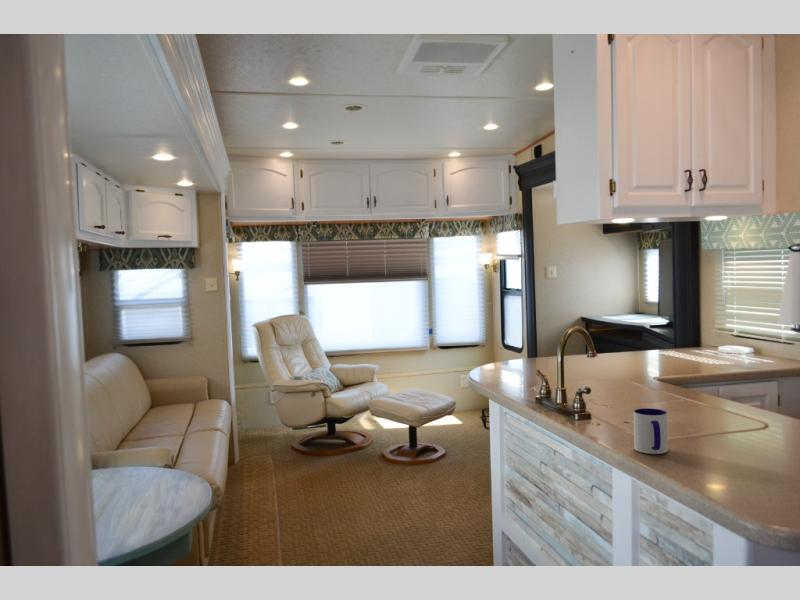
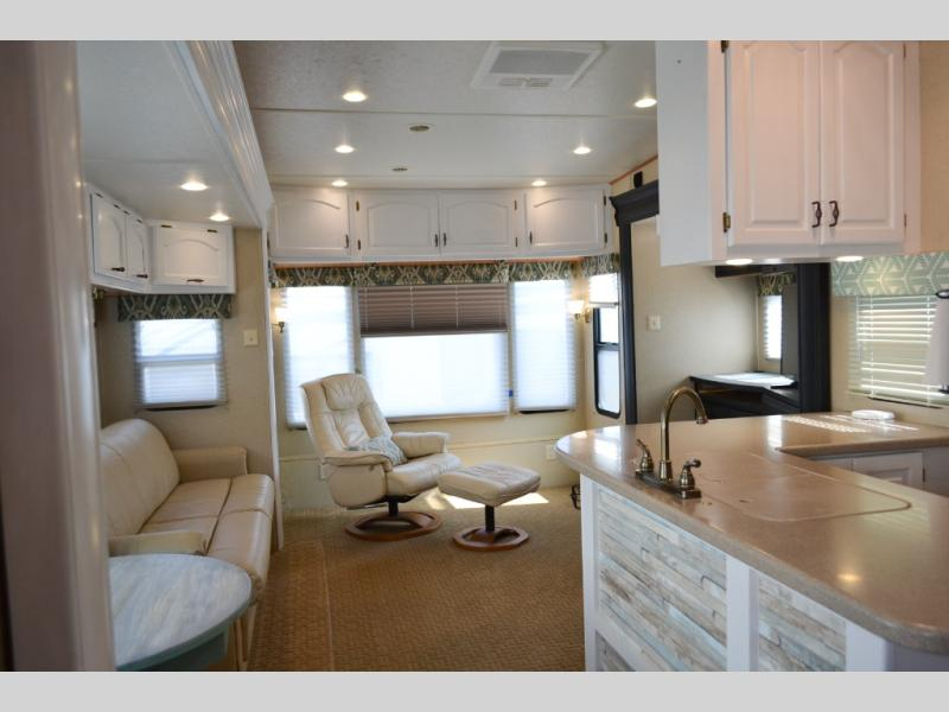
- mug [633,407,669,455]
